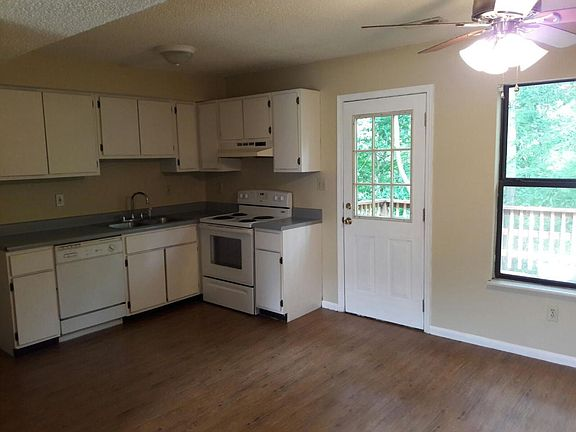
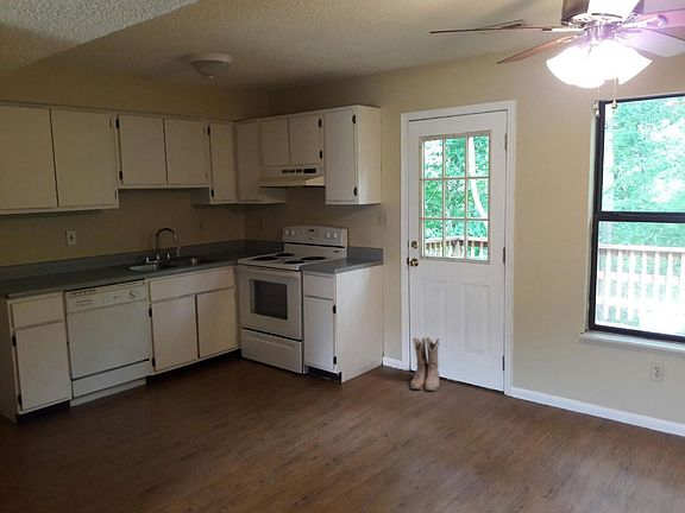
+ boots [409,336,440,392]
